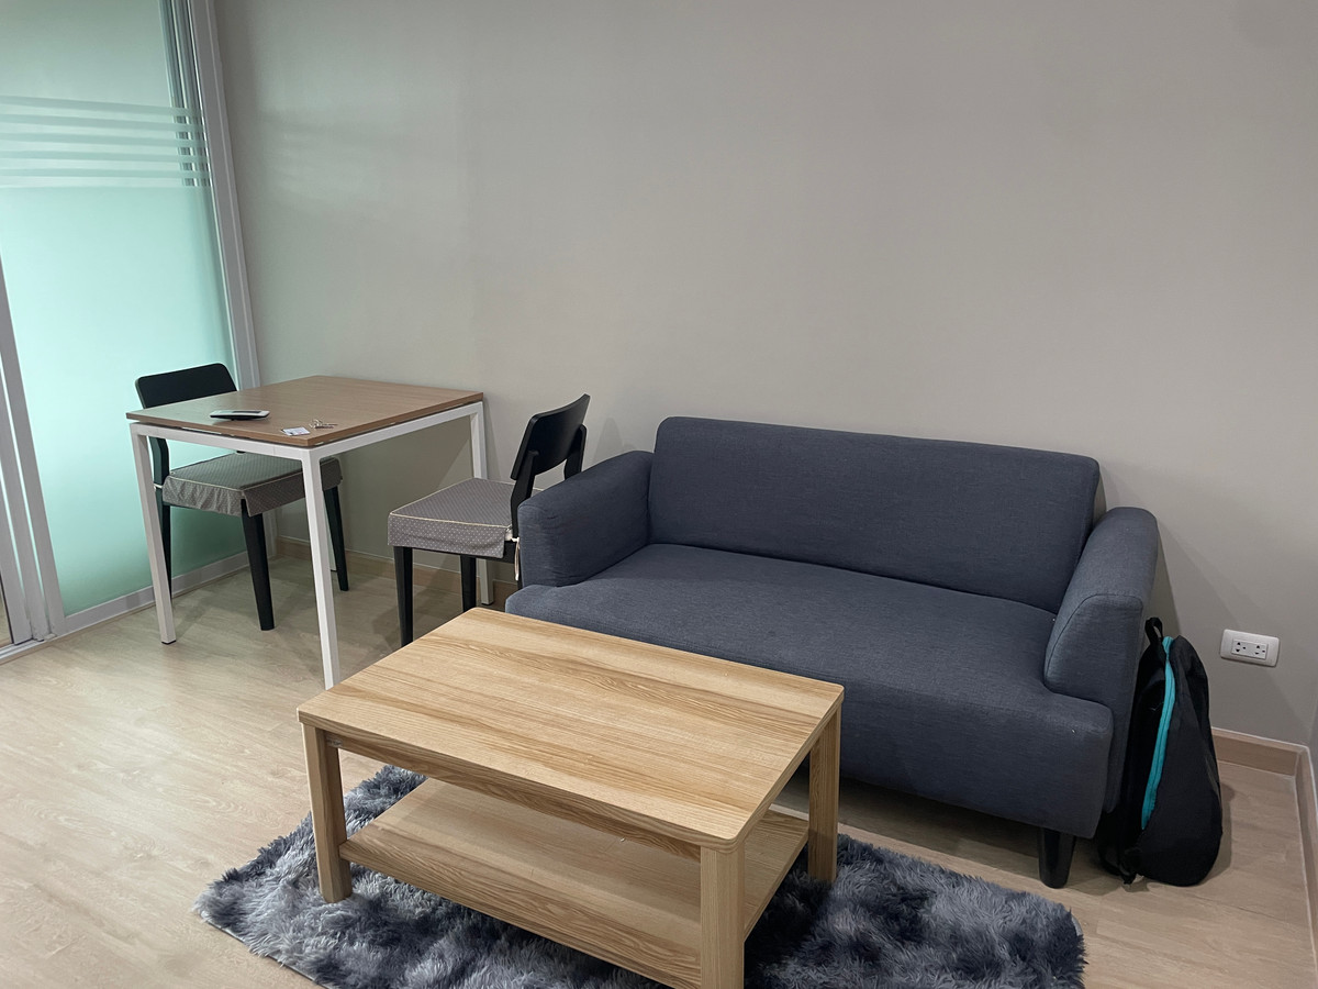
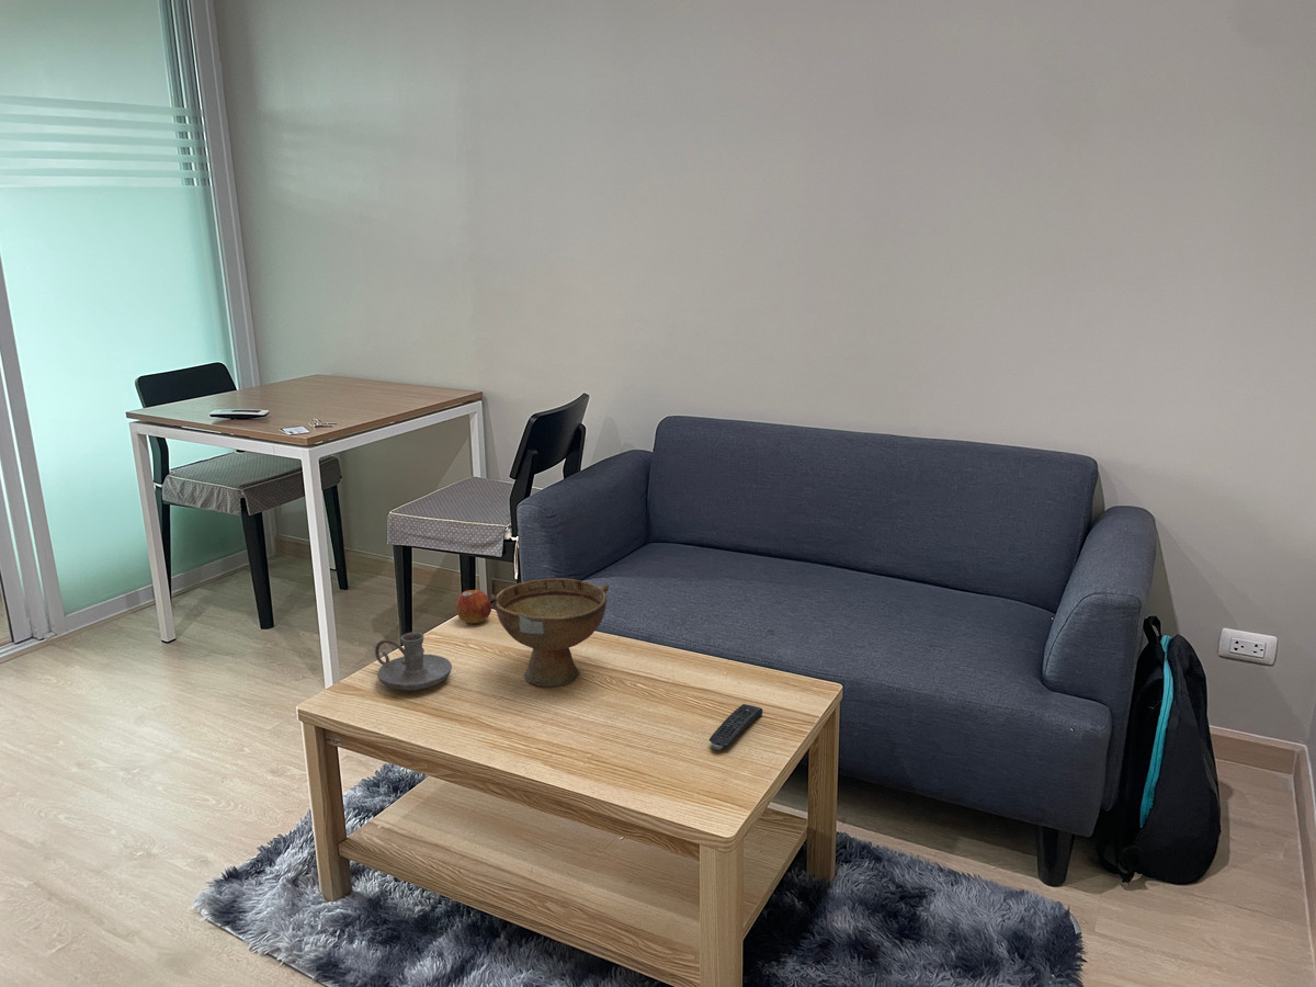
+ remote control [708,703,764,751]
+ bowl [490,577,610,688]
+ candle holder [374,632,453,691]
+ apple [455,589,492,624]
